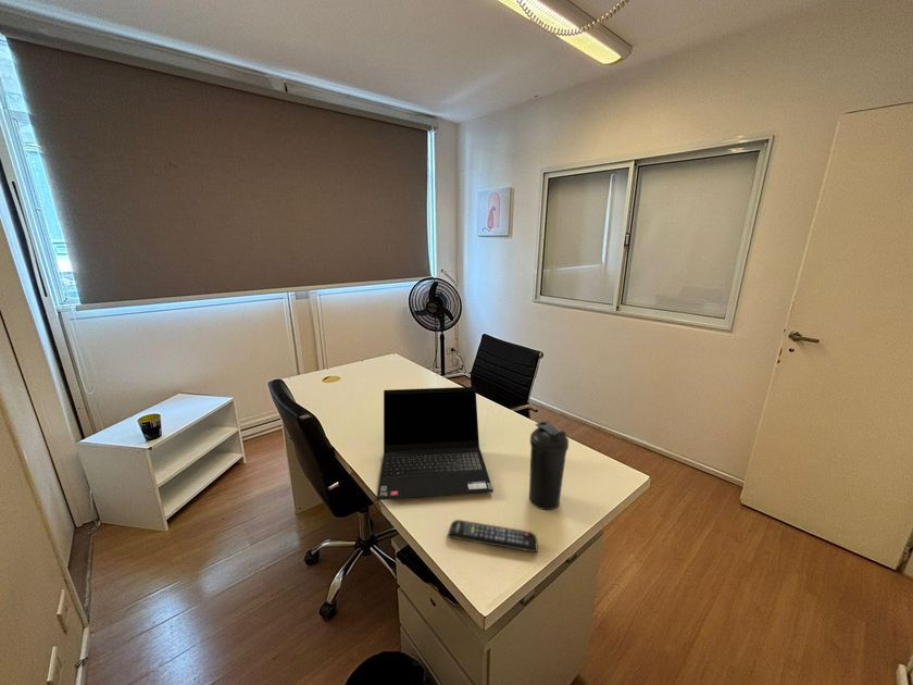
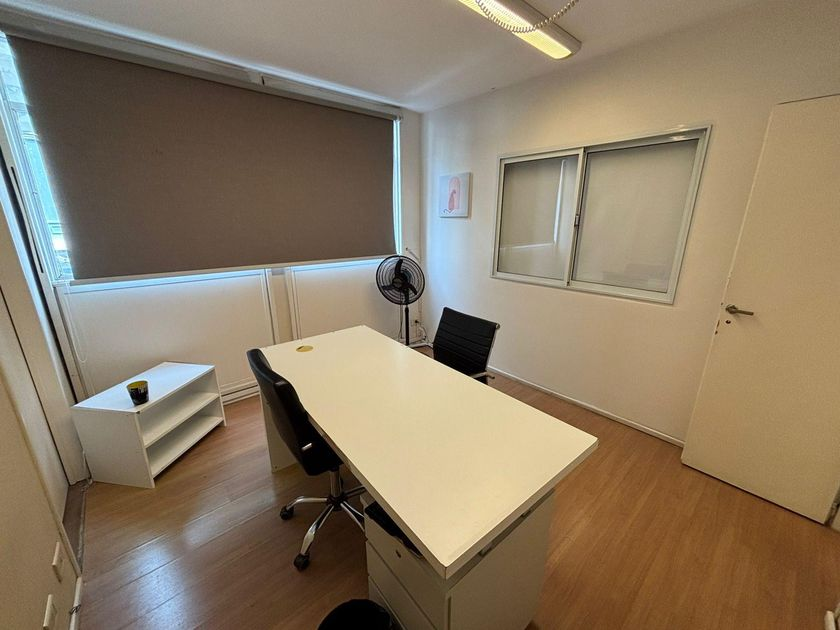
- water bottle [528,420,570,511]
- remote control [446,519,539,553]
- laptop computer [375,386,495,501]
